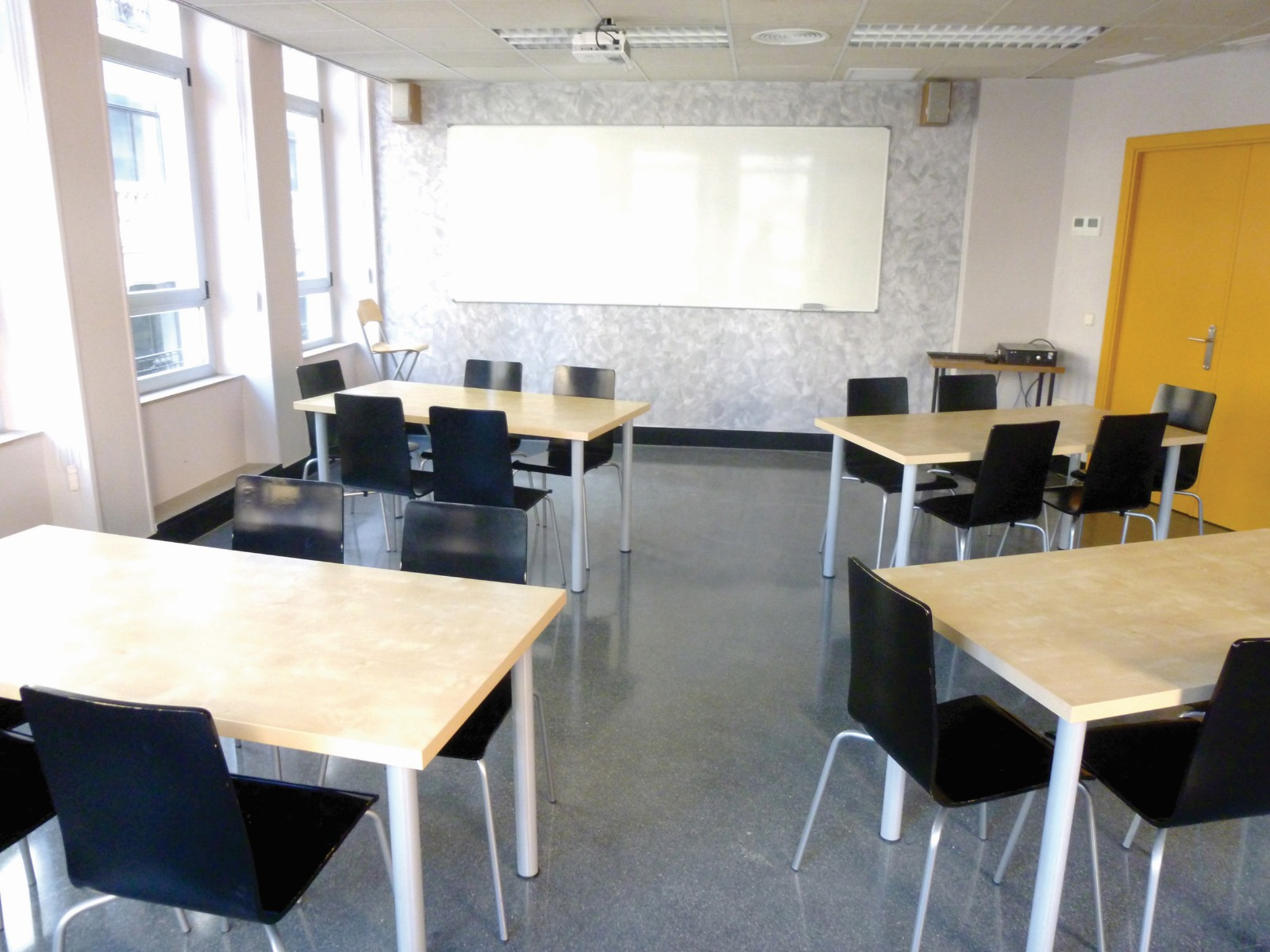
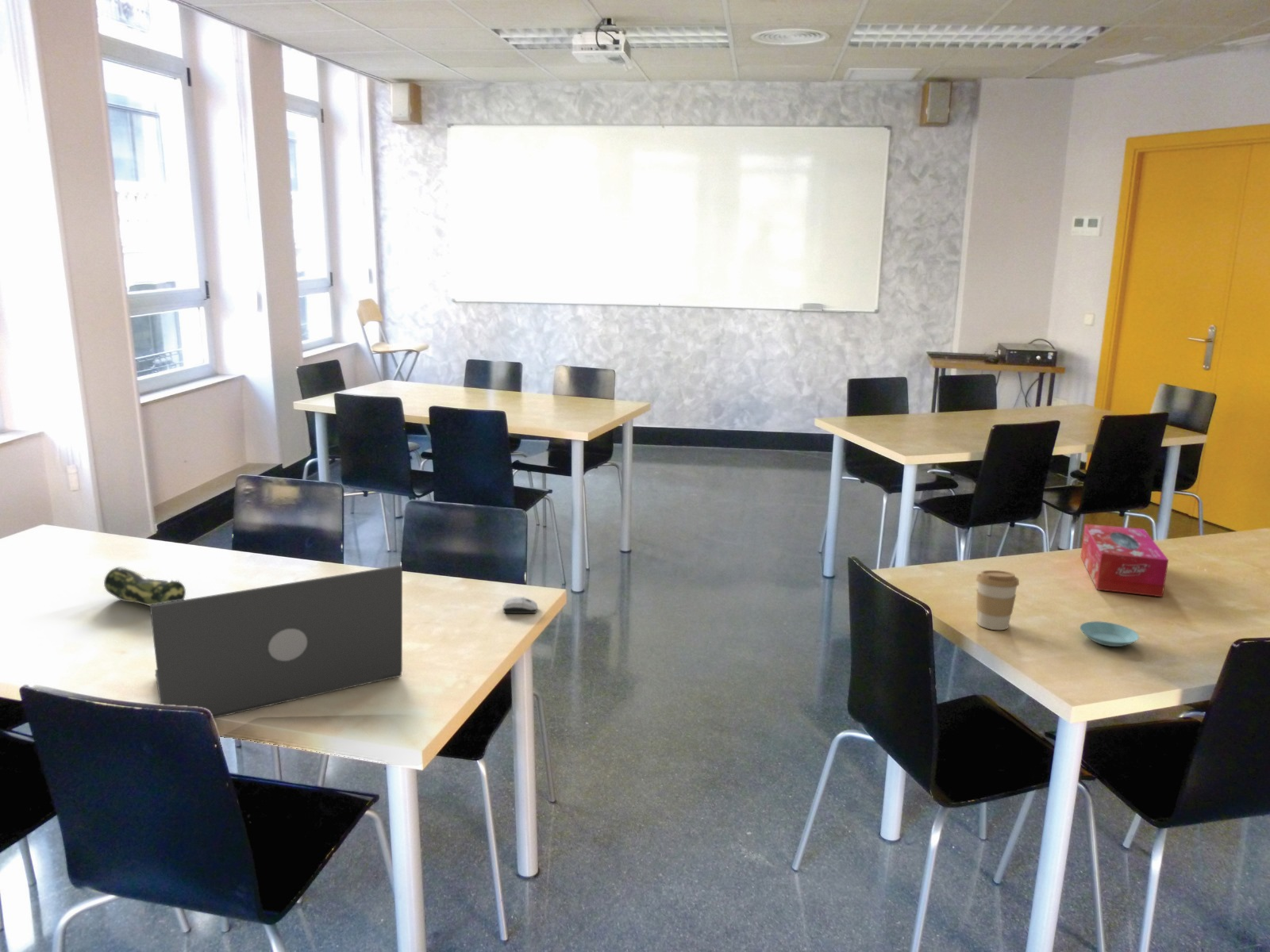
+ coffee cup [975,570,1020,631]
+ saucer [1079,620,1140,647]
+ tissue box [1079,523,1169,597]
+ pencil case [103,566,187,607]
+ laptop [149,564,403,720]
+ computer mouse [502,596,538,614]
